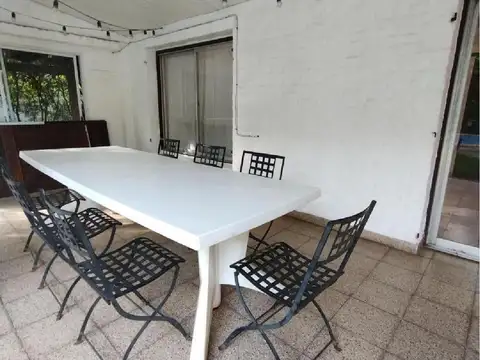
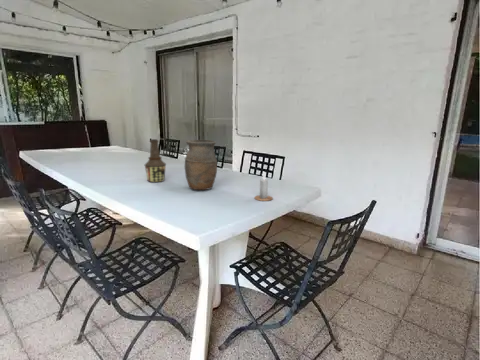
+ vase [184,139,218,191]
+ candle [253,172,274,202]
+ bottle [144,138,167,183]
